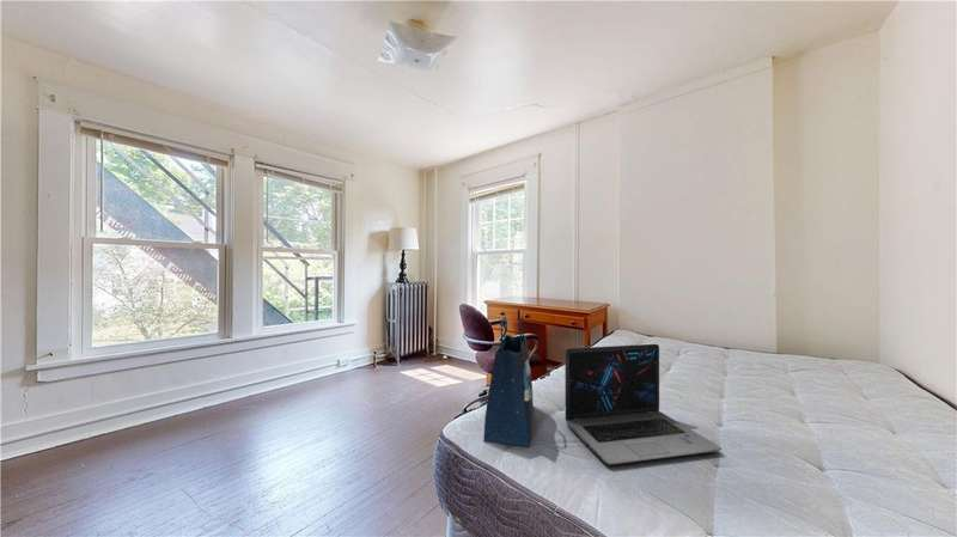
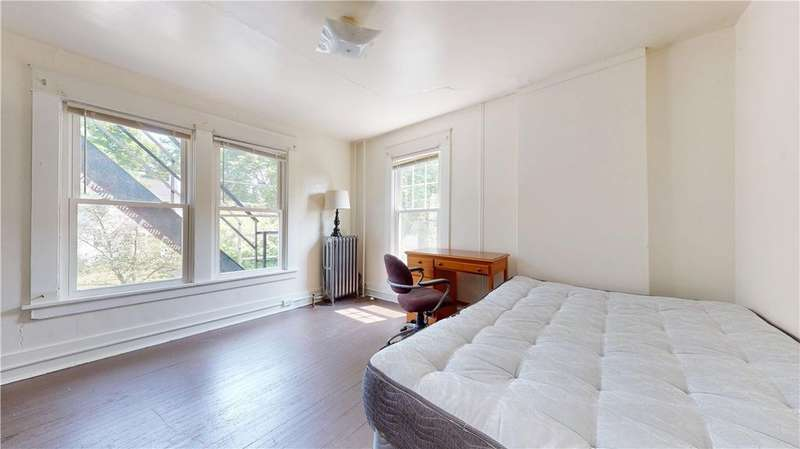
- laptop [565,343,723,465]
- tote bag [482,316,535,447]
